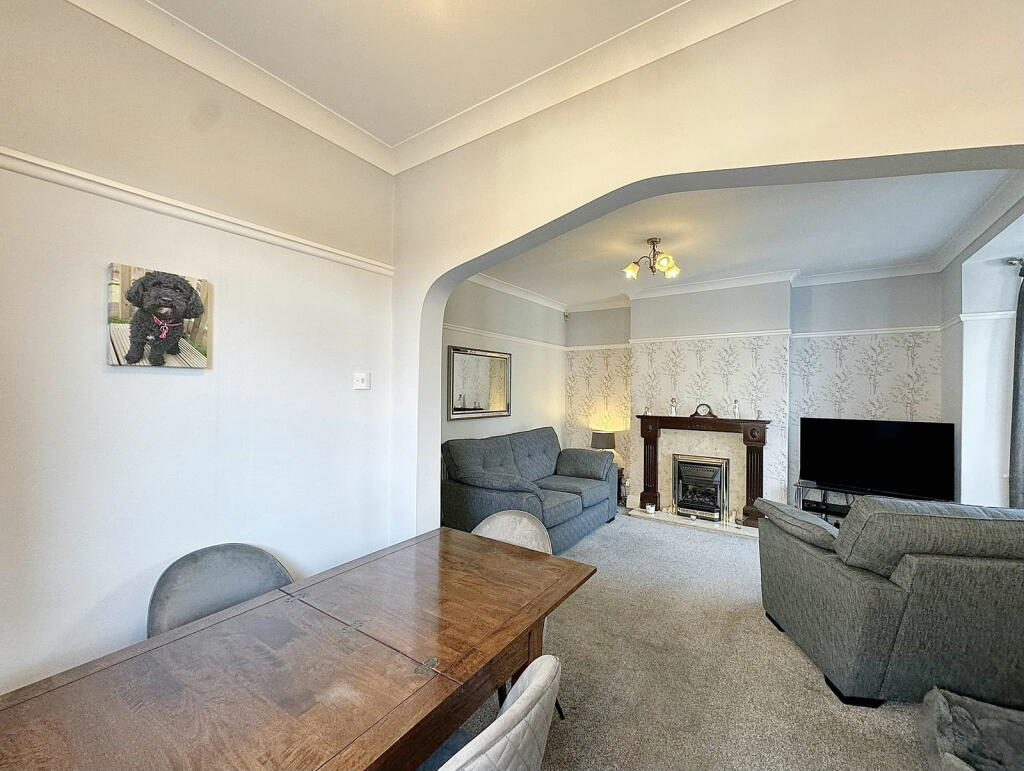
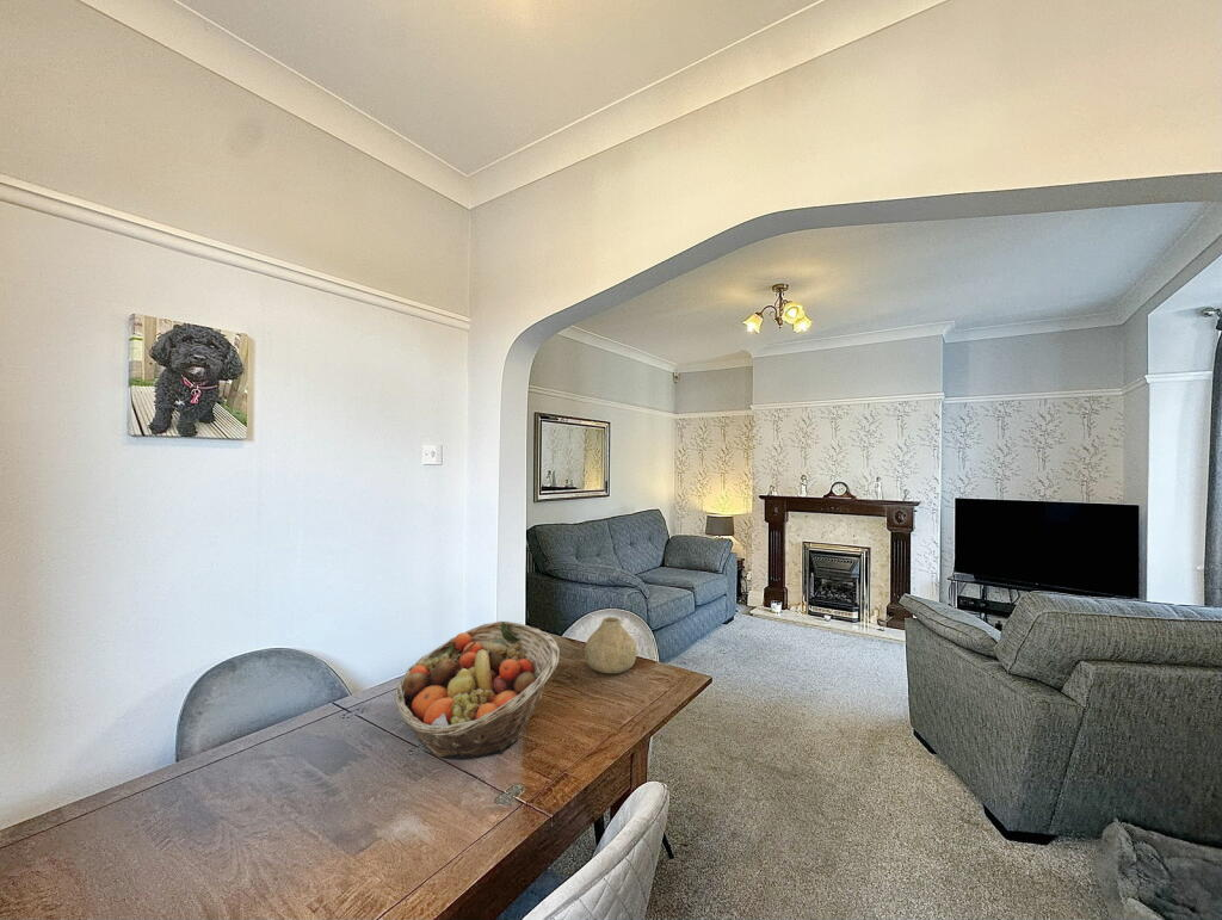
+ vase [584,616,638,674]
+ fruit basket [394,619,561,761]
